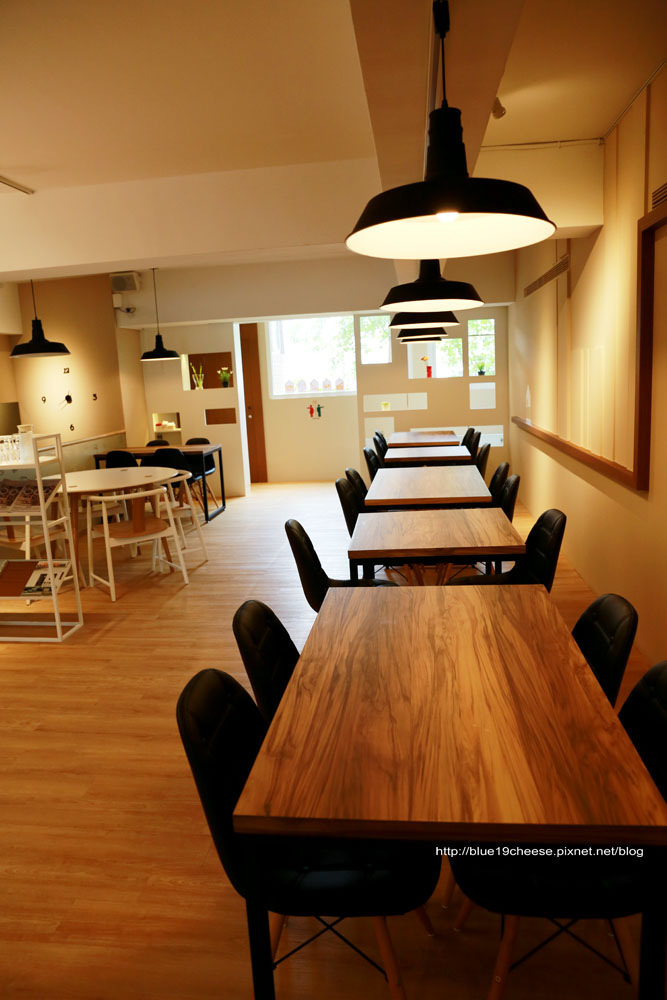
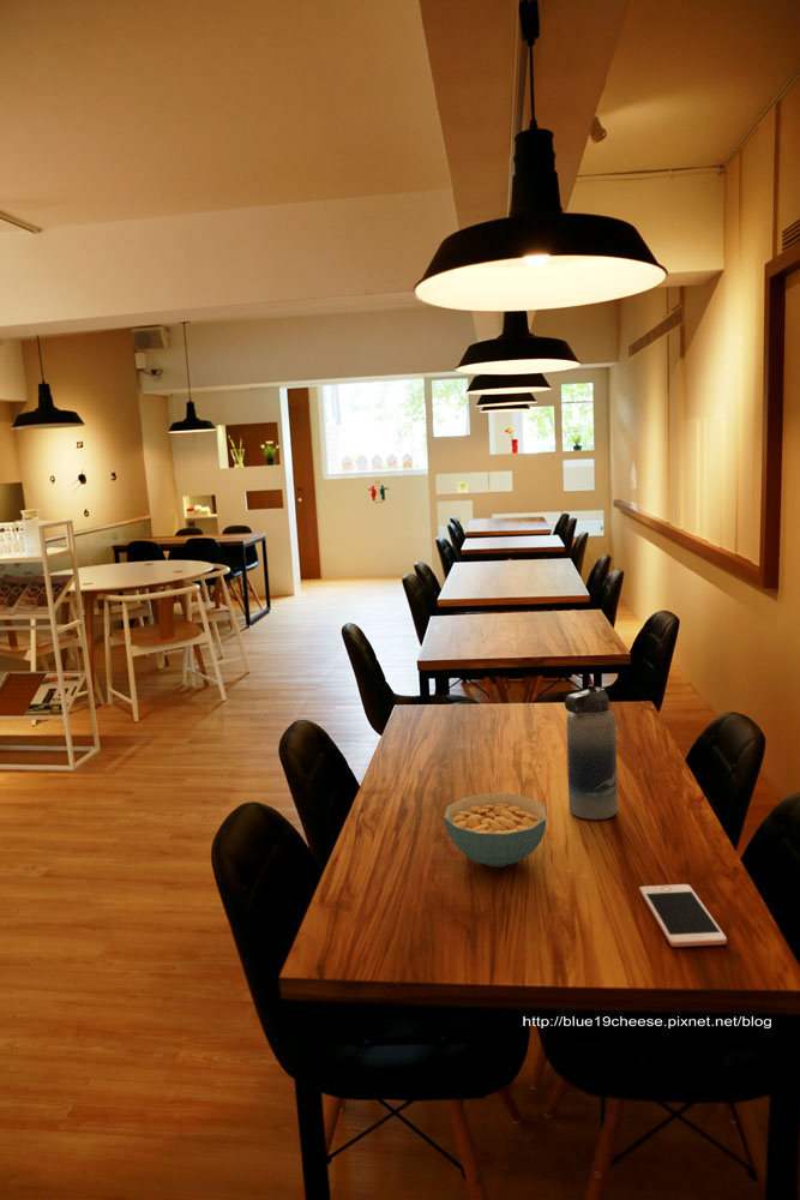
+ water bottle [564,684,619,821]
+ cereal bowl [443,792,547,868]
+ cell phone [638,883,728,948]
